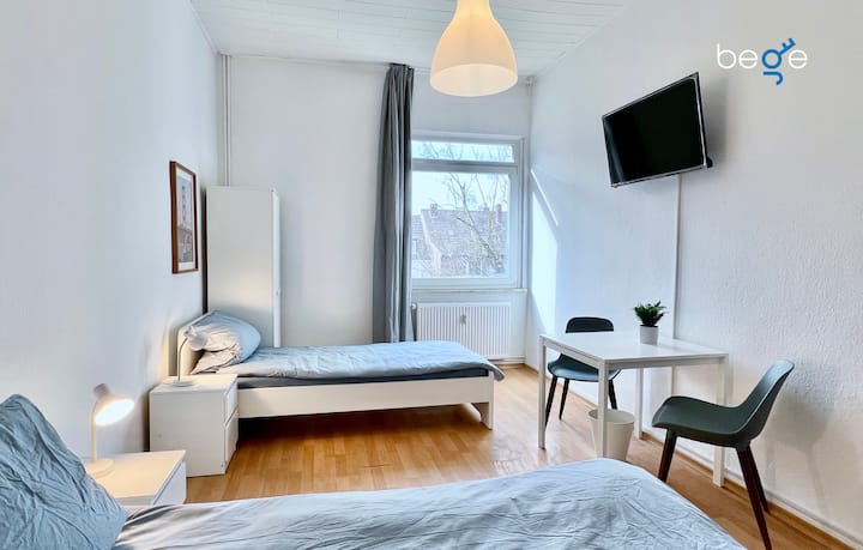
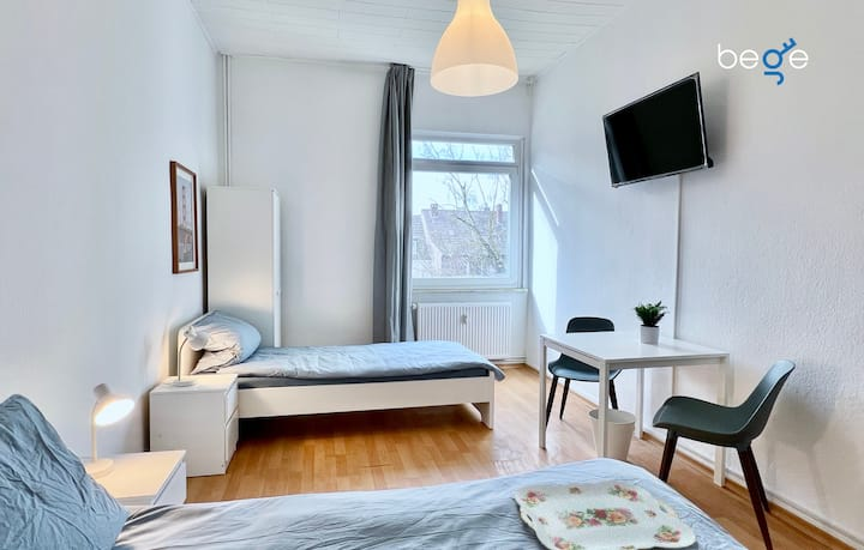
+ serving tray [514,479,697,550]
